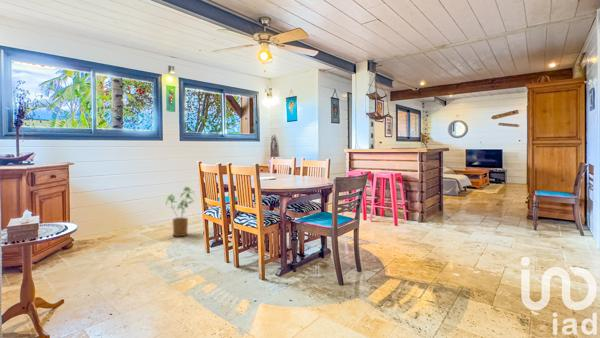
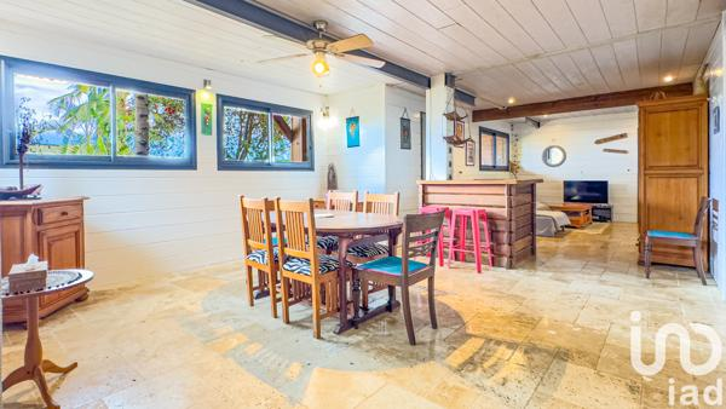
- house plant [165,186,195,237]
